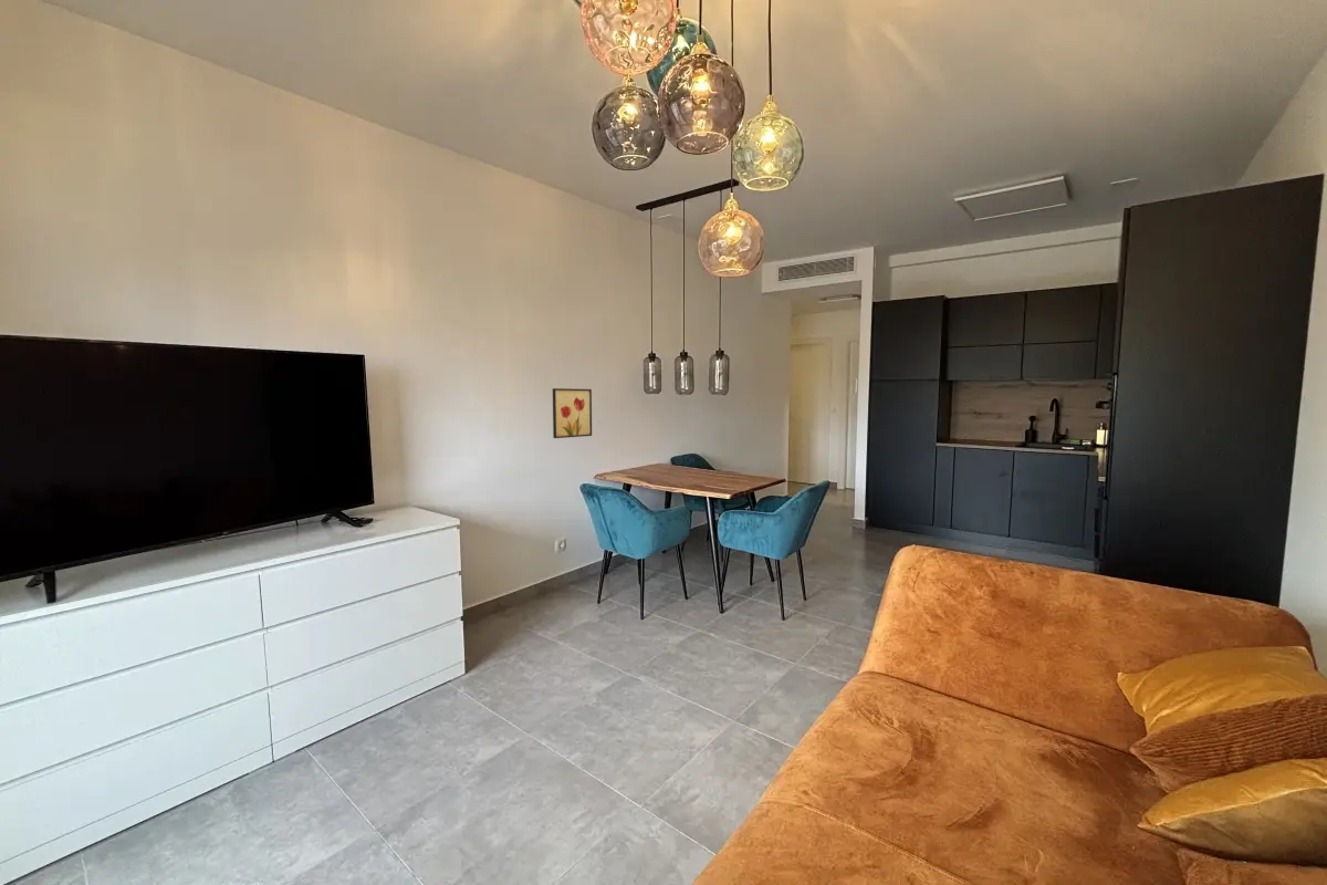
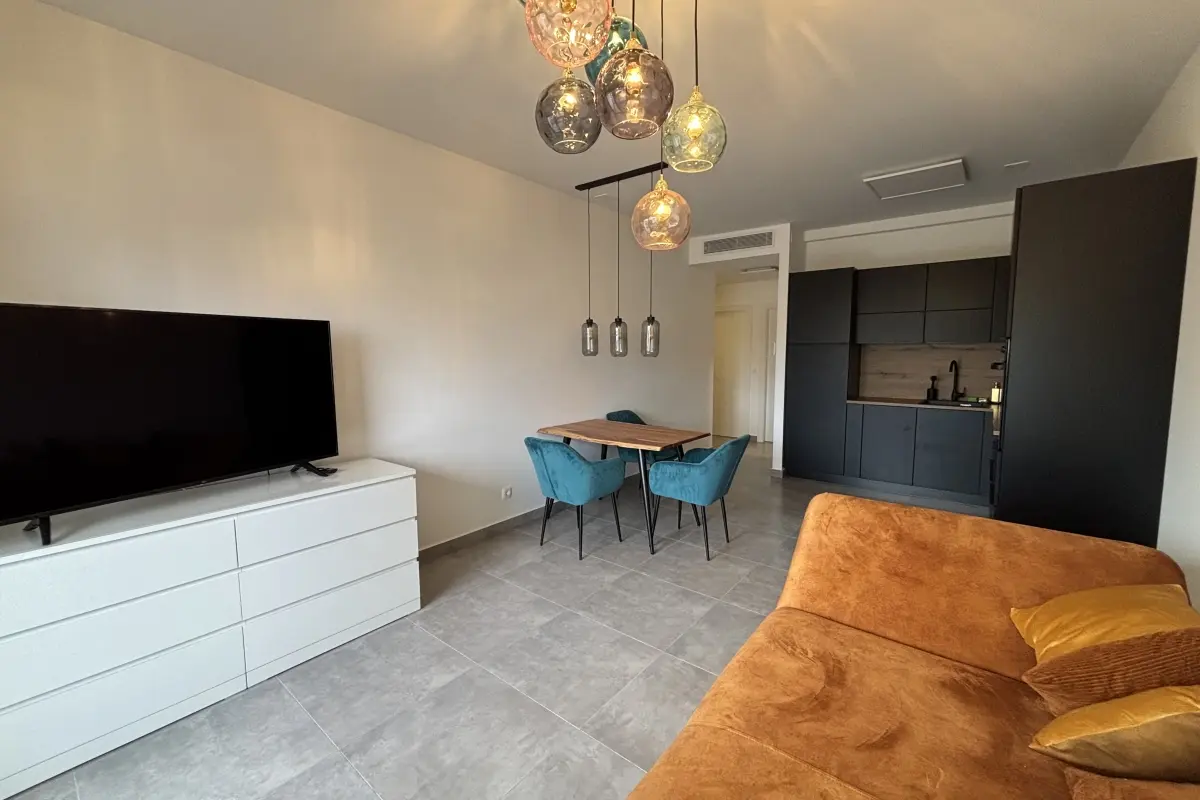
- wall art [552,387,593,439]
